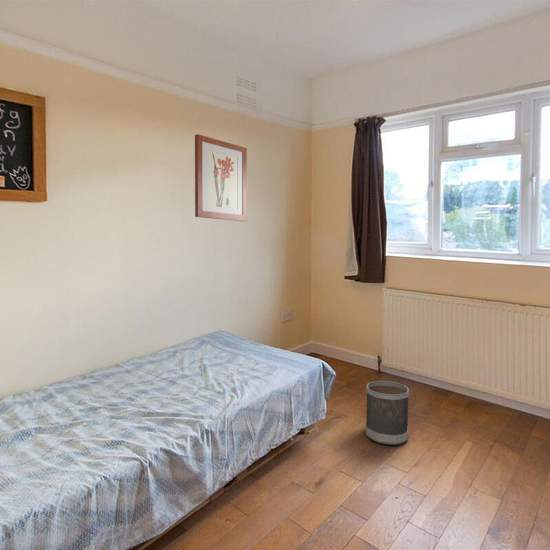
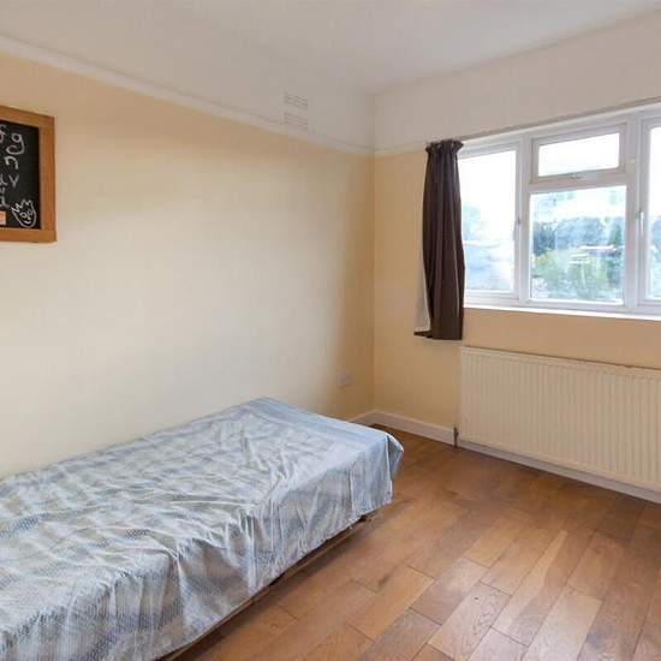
- wastebasket [365,380,410,446]
- wall art [194,133,248,222]
